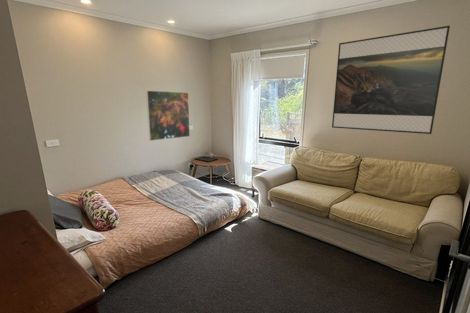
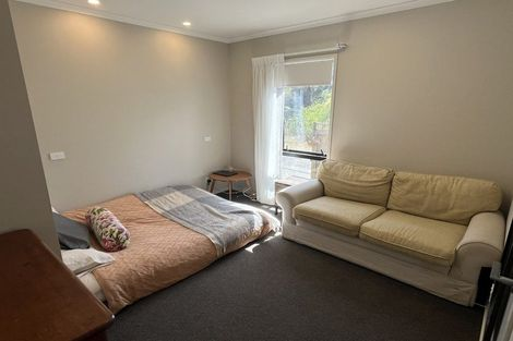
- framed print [331,25,451,135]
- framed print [145,89,191,142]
